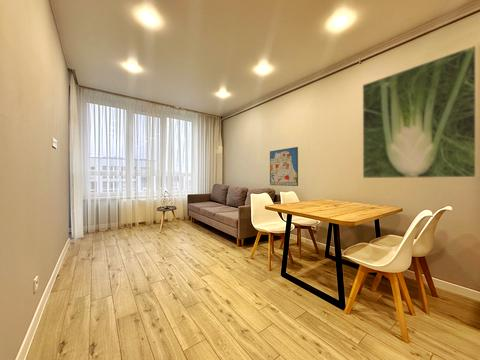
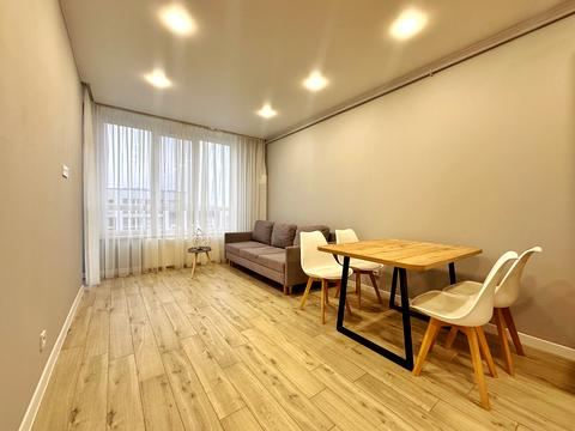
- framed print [362,44,477,179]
- wall art [269,146,299,187]
